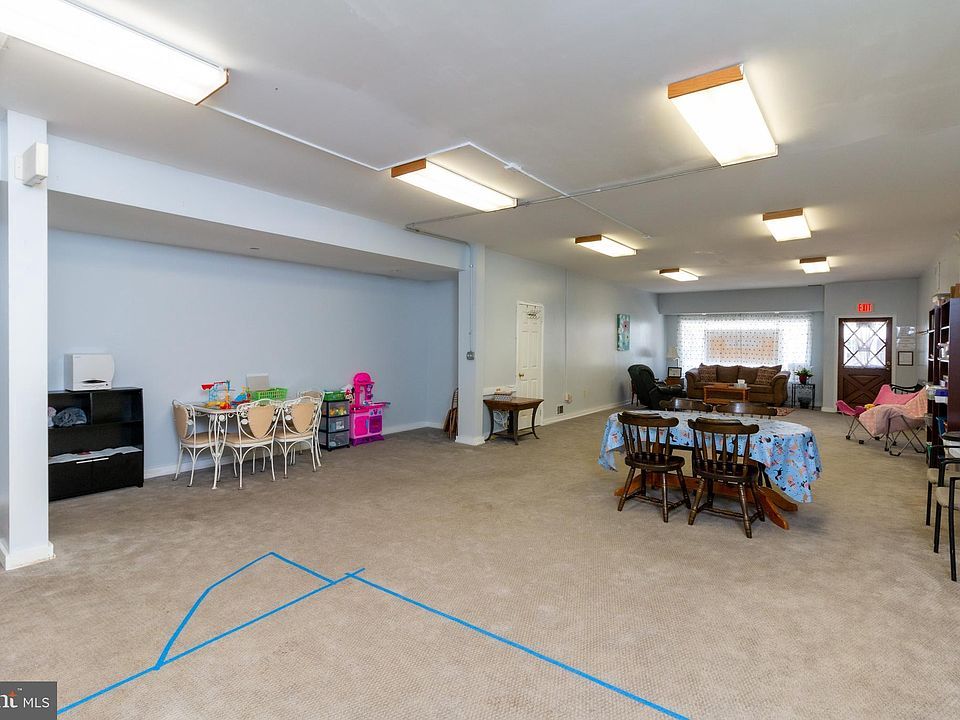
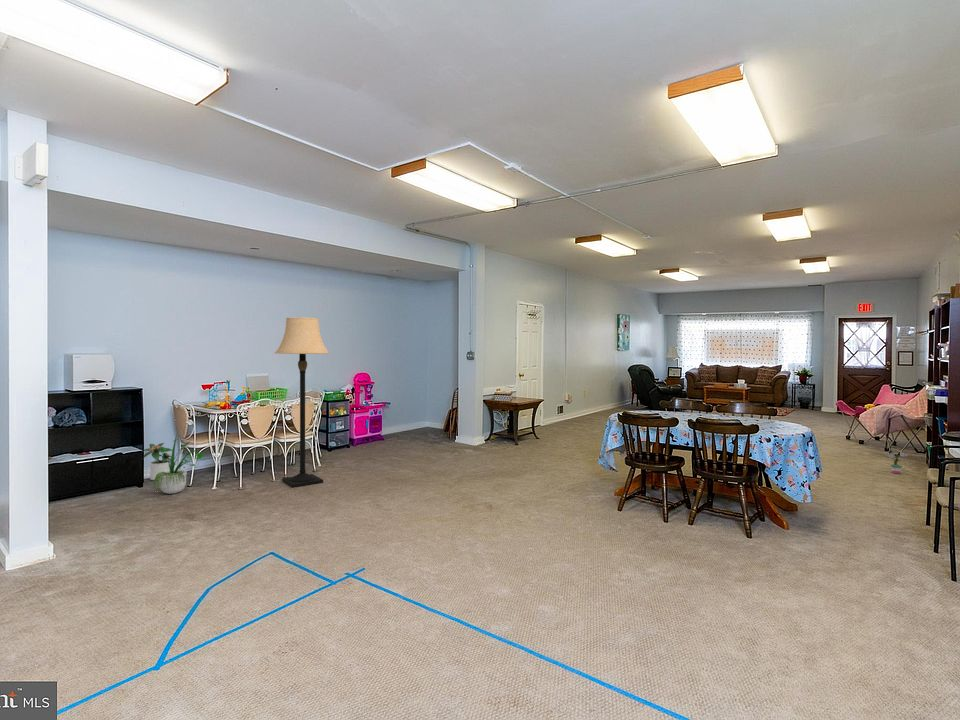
+ potted plant [152,431,206,495]
+ potted plant [143,442,177,481]
+ lamp [274,316,330,488]
+ potted plant [886,444,908,474]
